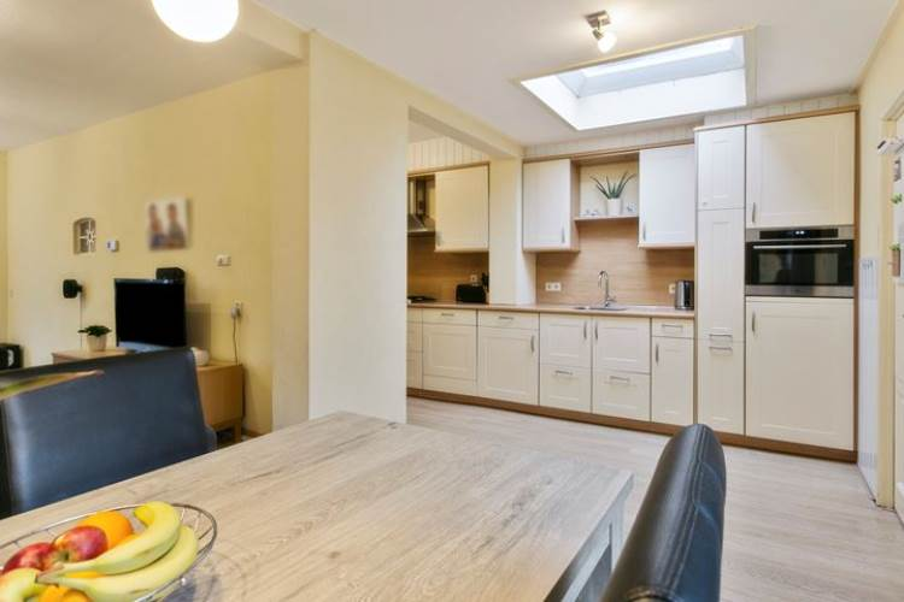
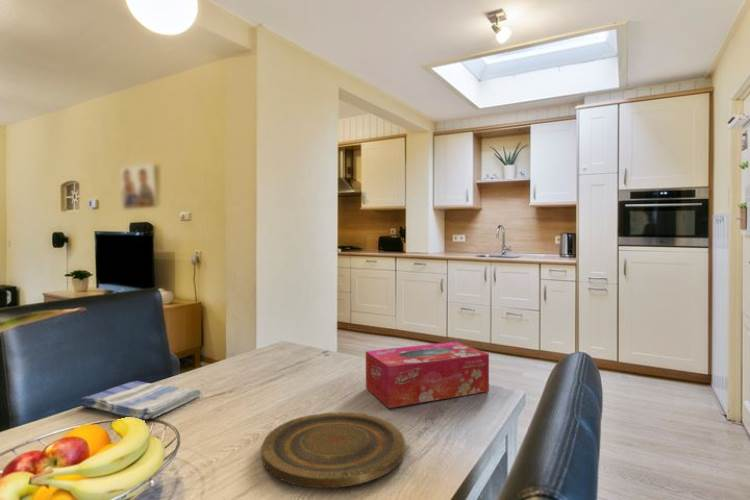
+ plate [260,411,407,489]
+ tissue box [365,341,490,409]
+ dish towel [79,380,202,420]
